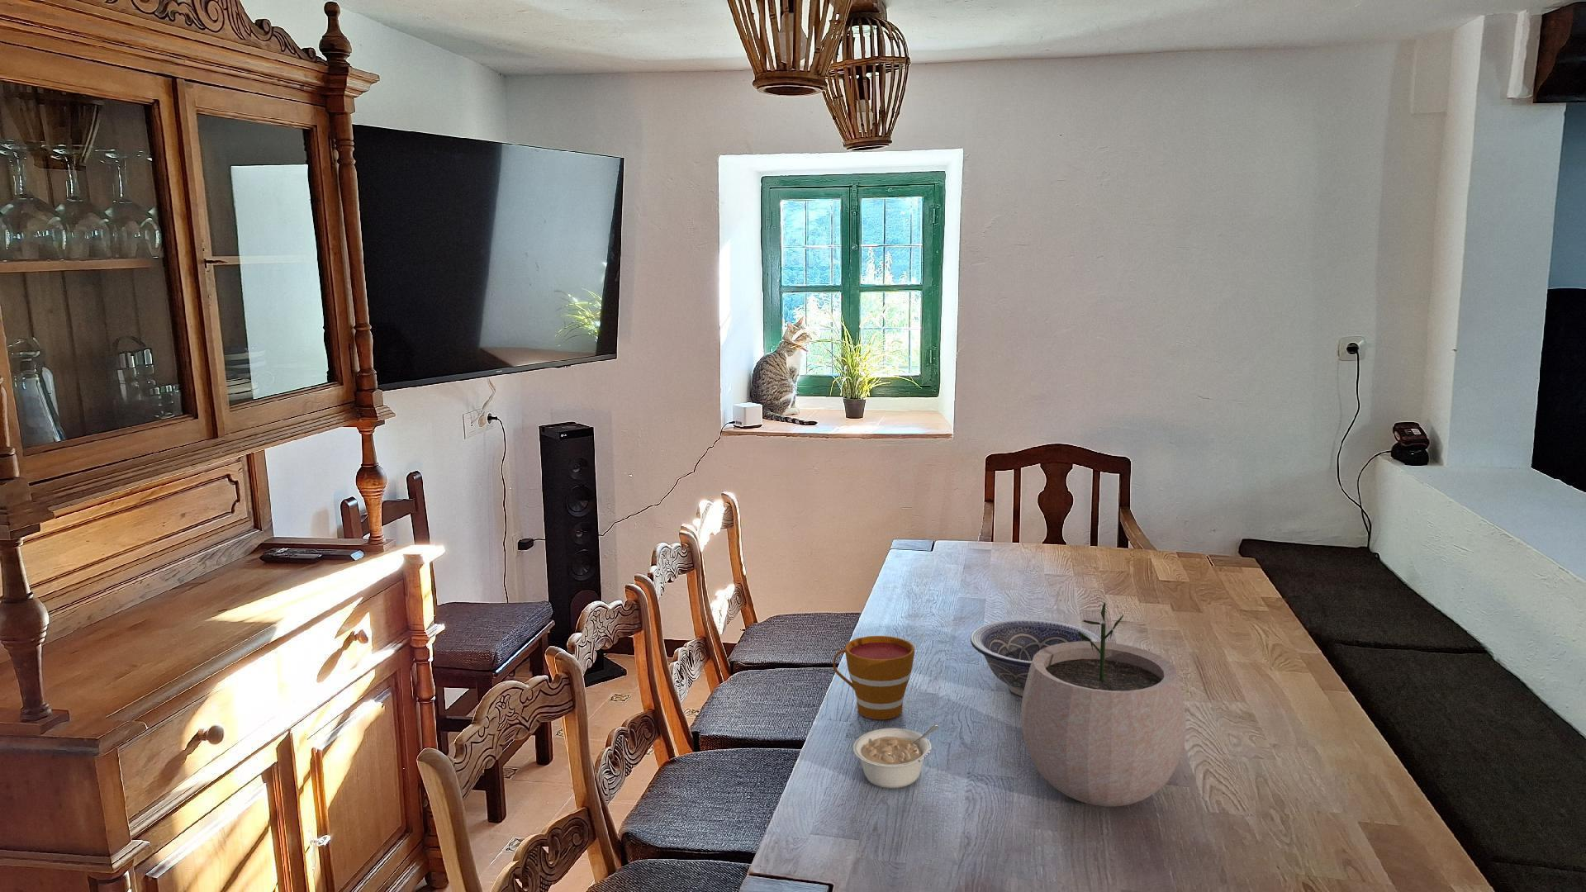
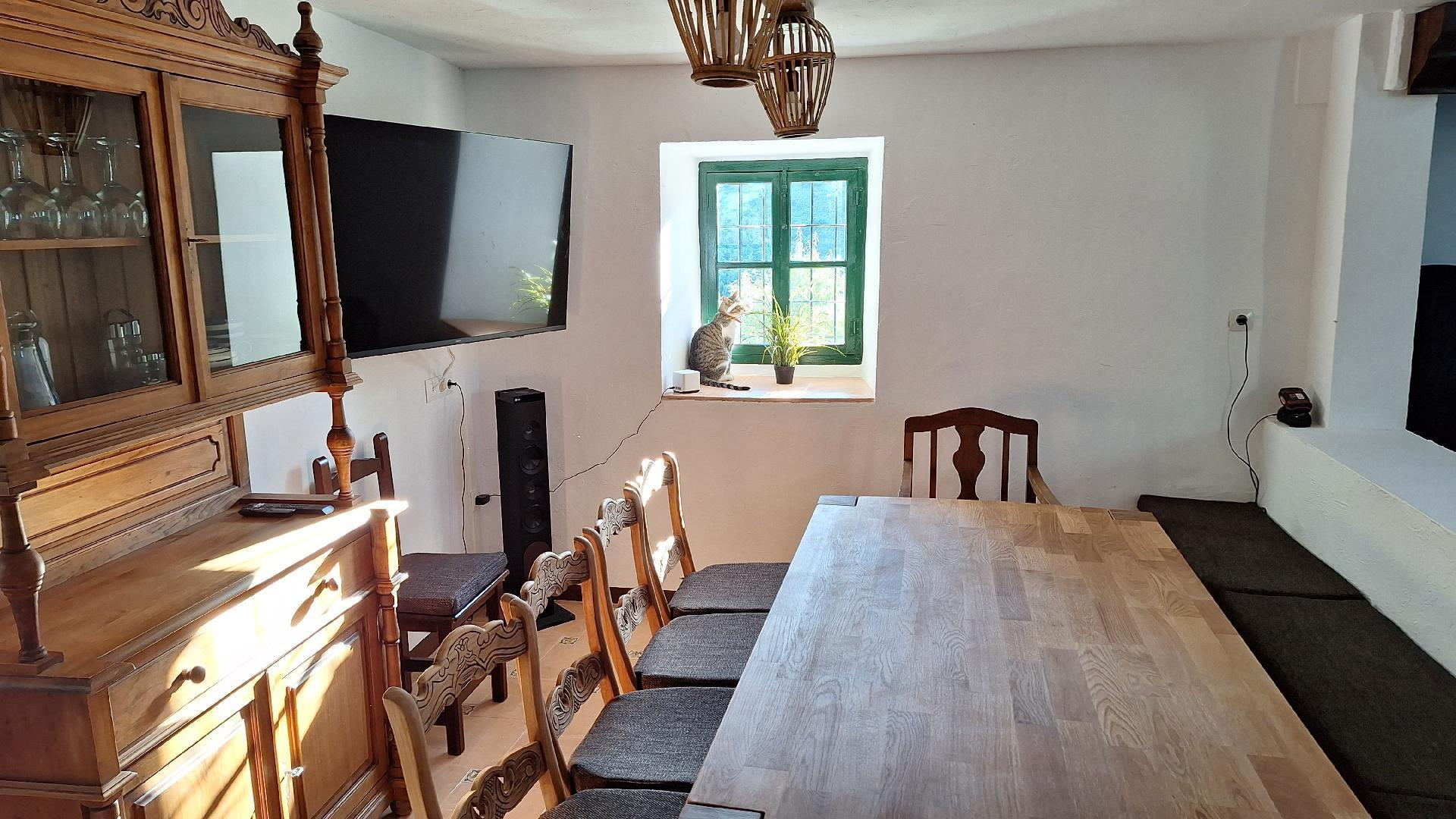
- cup [832,635,915,720]
- plant pot [1021,602,1186,807]
- decorative bowl [969,619,1101,697]
- legume [853,724,939,789]
